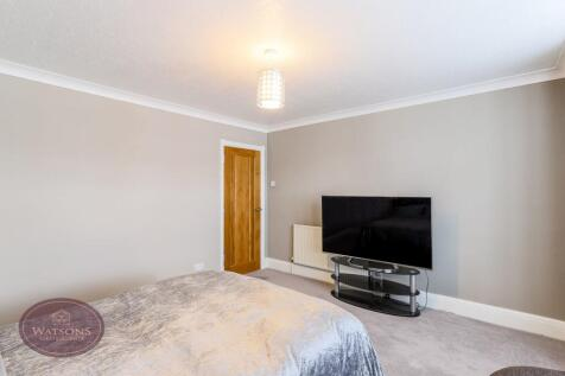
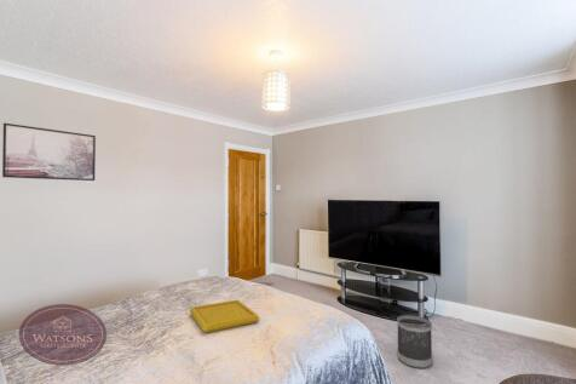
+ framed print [1,122,97,182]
+ wastebasket [396,314,433,369]
+ serving tray [189,299,260,334]
